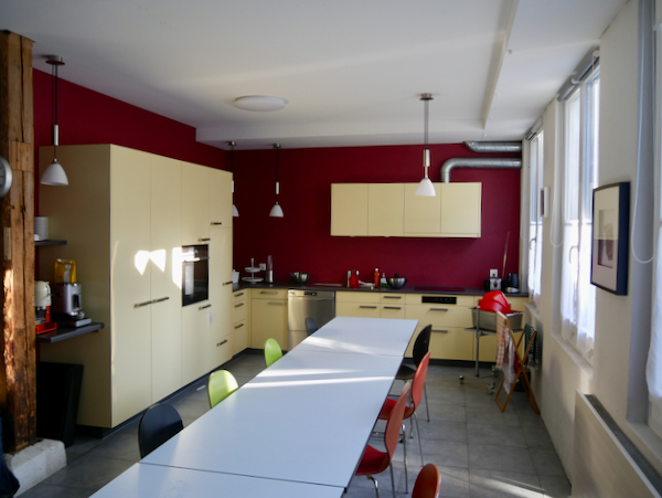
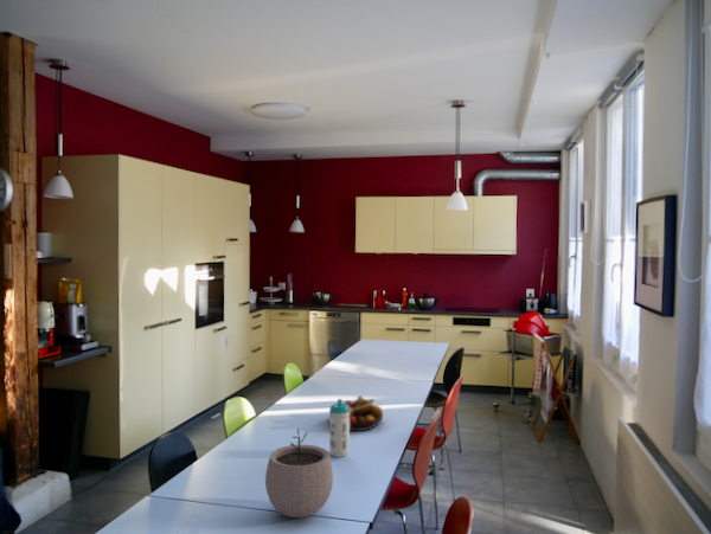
+ water bottle [328,398,351,458]
+ fruit bowl [328,394,384,432]
+ plant pot [264,426,334,519]
